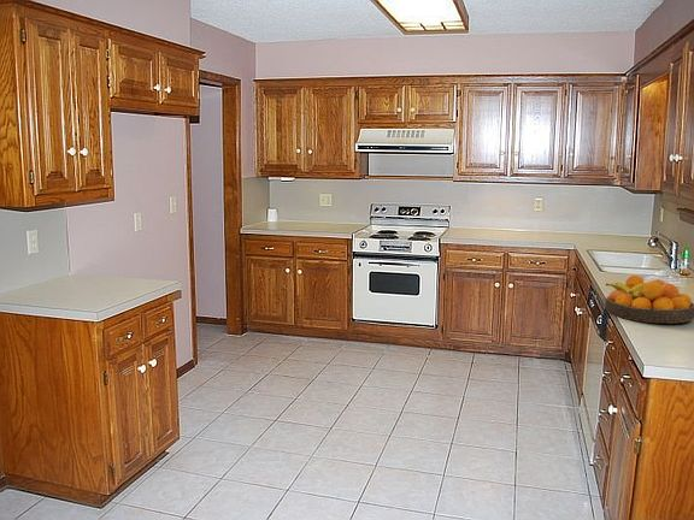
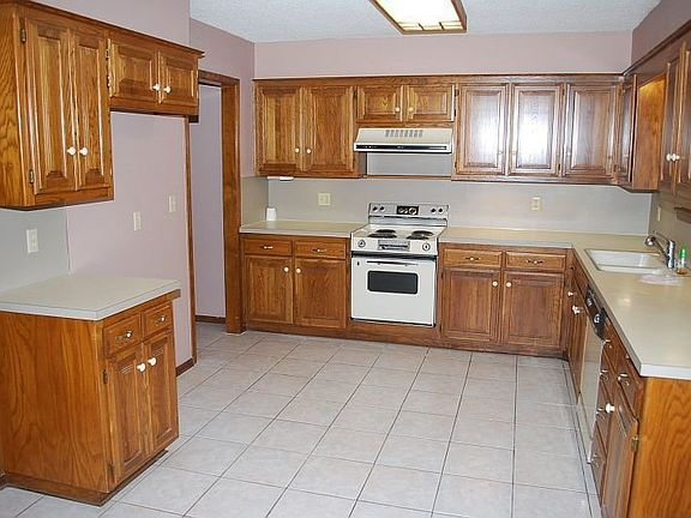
- fruit bowl [604,274,694,324]
